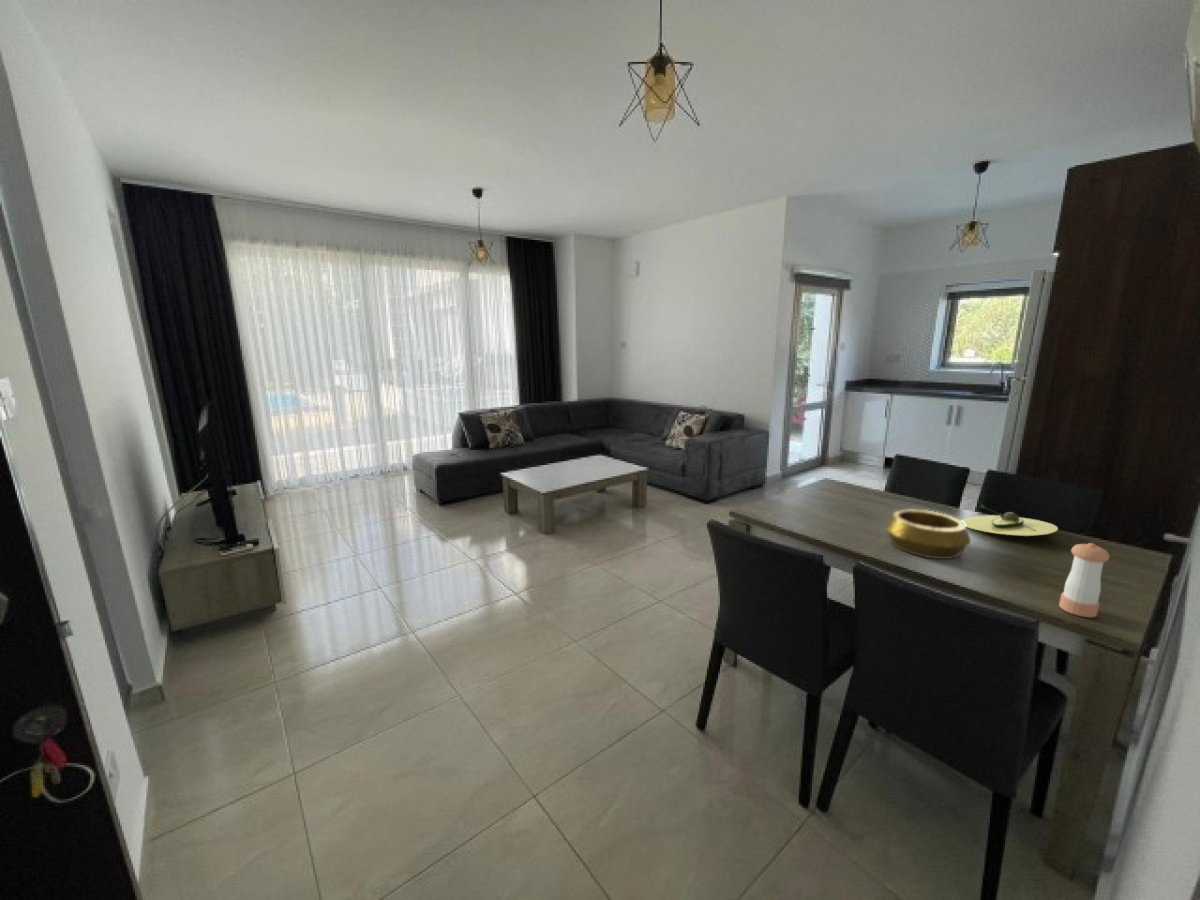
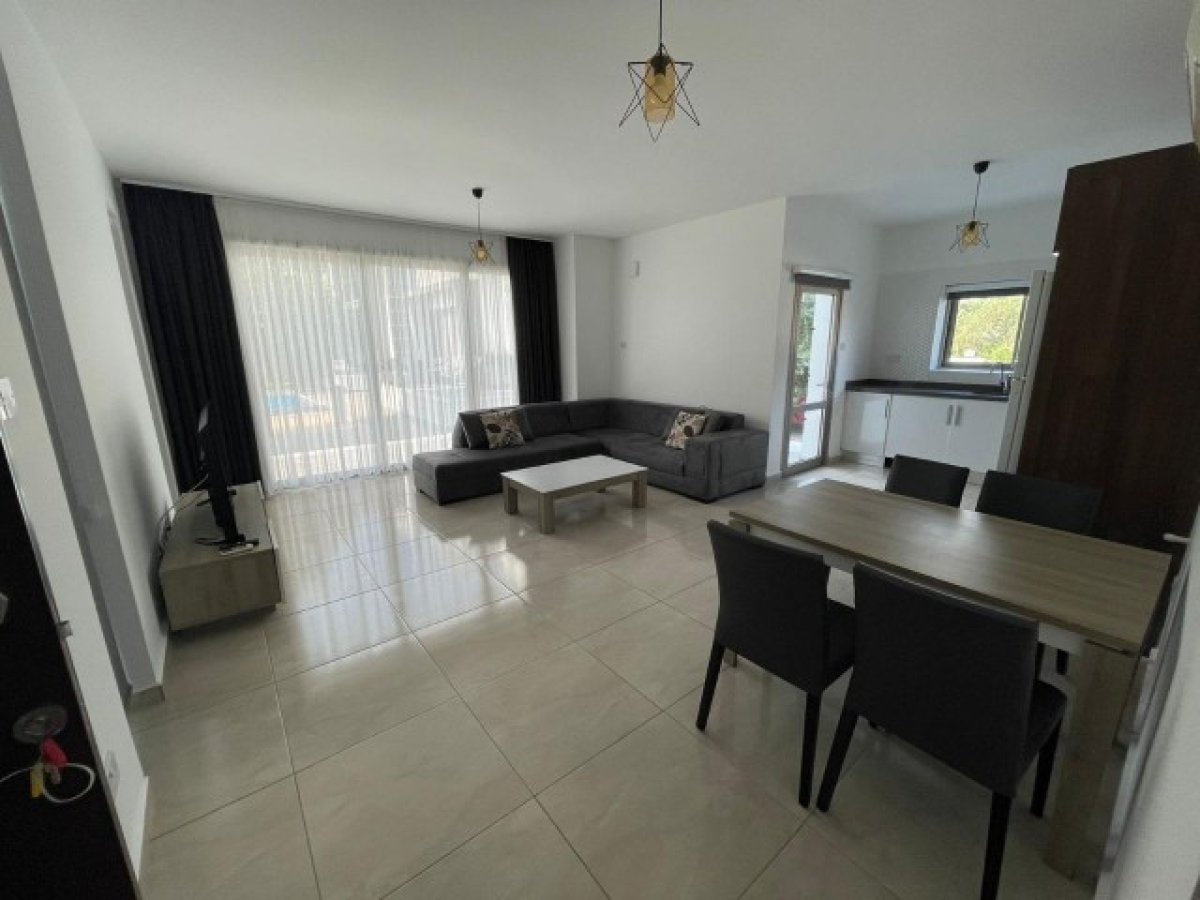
- pepper shaker [1058,542,1111,618]
- decorative bowl [885,509,972,560]
- avocado [960,503,1059,537]
